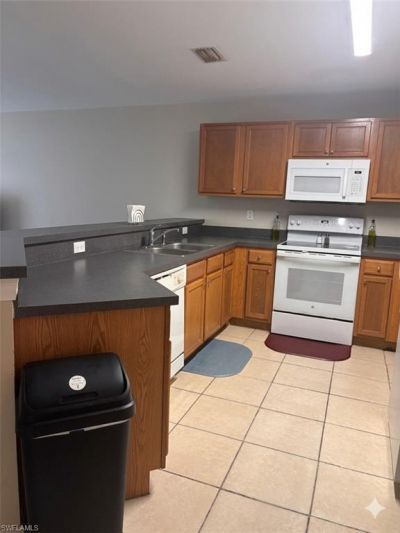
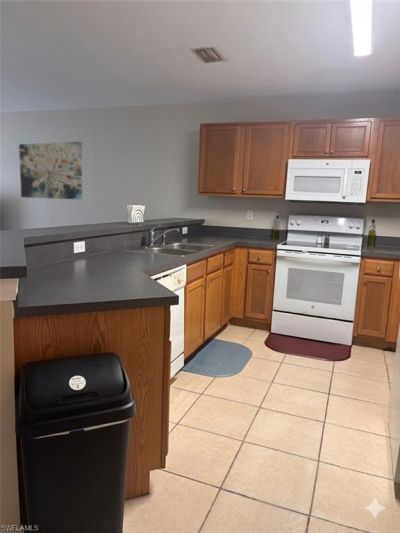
+ wall art [18,141,83,201]
